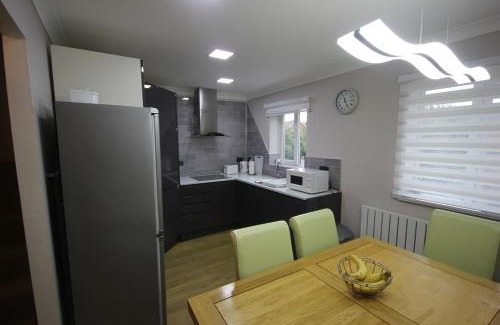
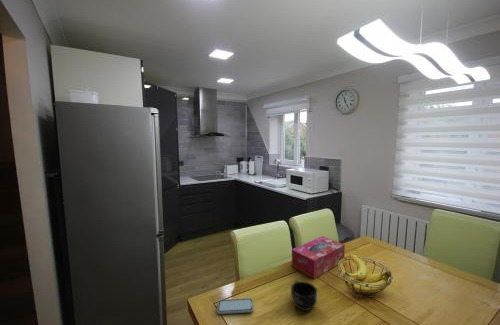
+ smartphone [216,297,254,315]
+ tissue box [291,235,346,280]
+ mug [290,280,318,312]
